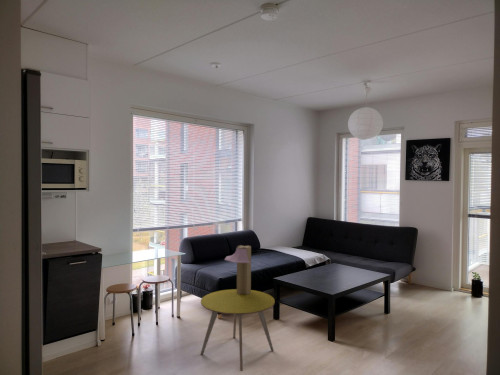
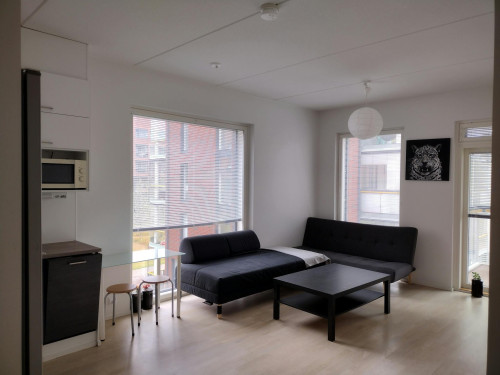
- side table [200,288,276,372]
- table lamp [224,245,252,294]
